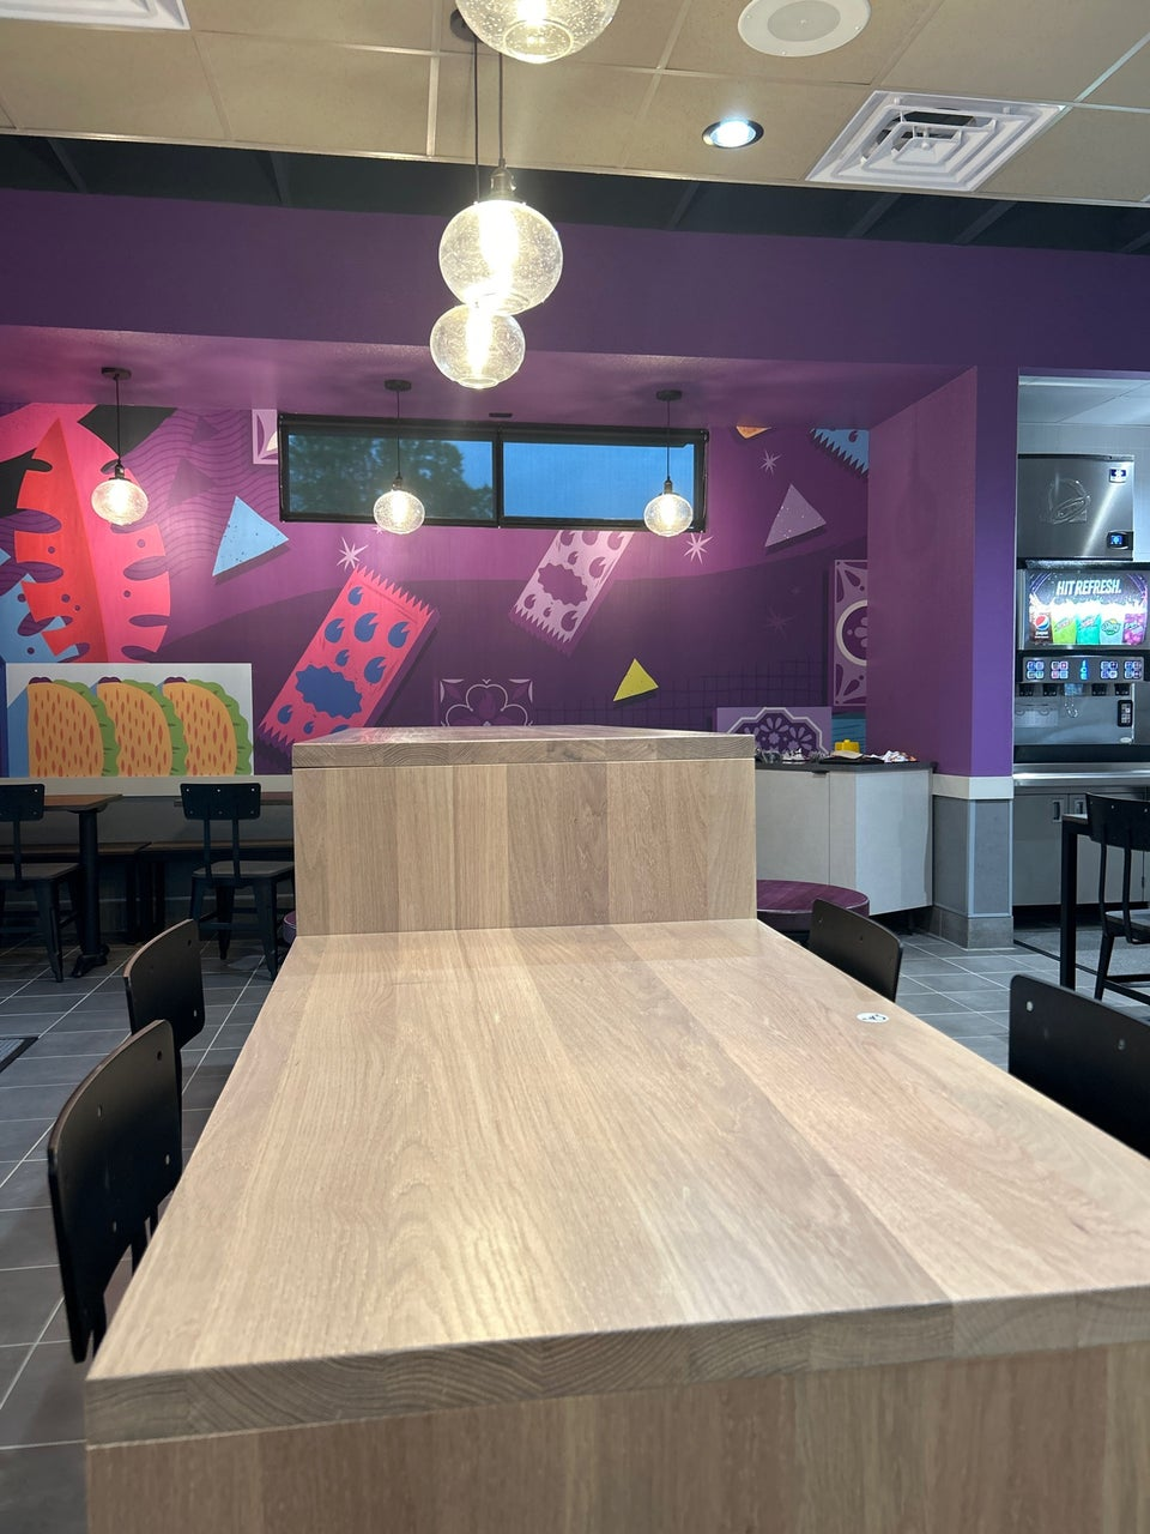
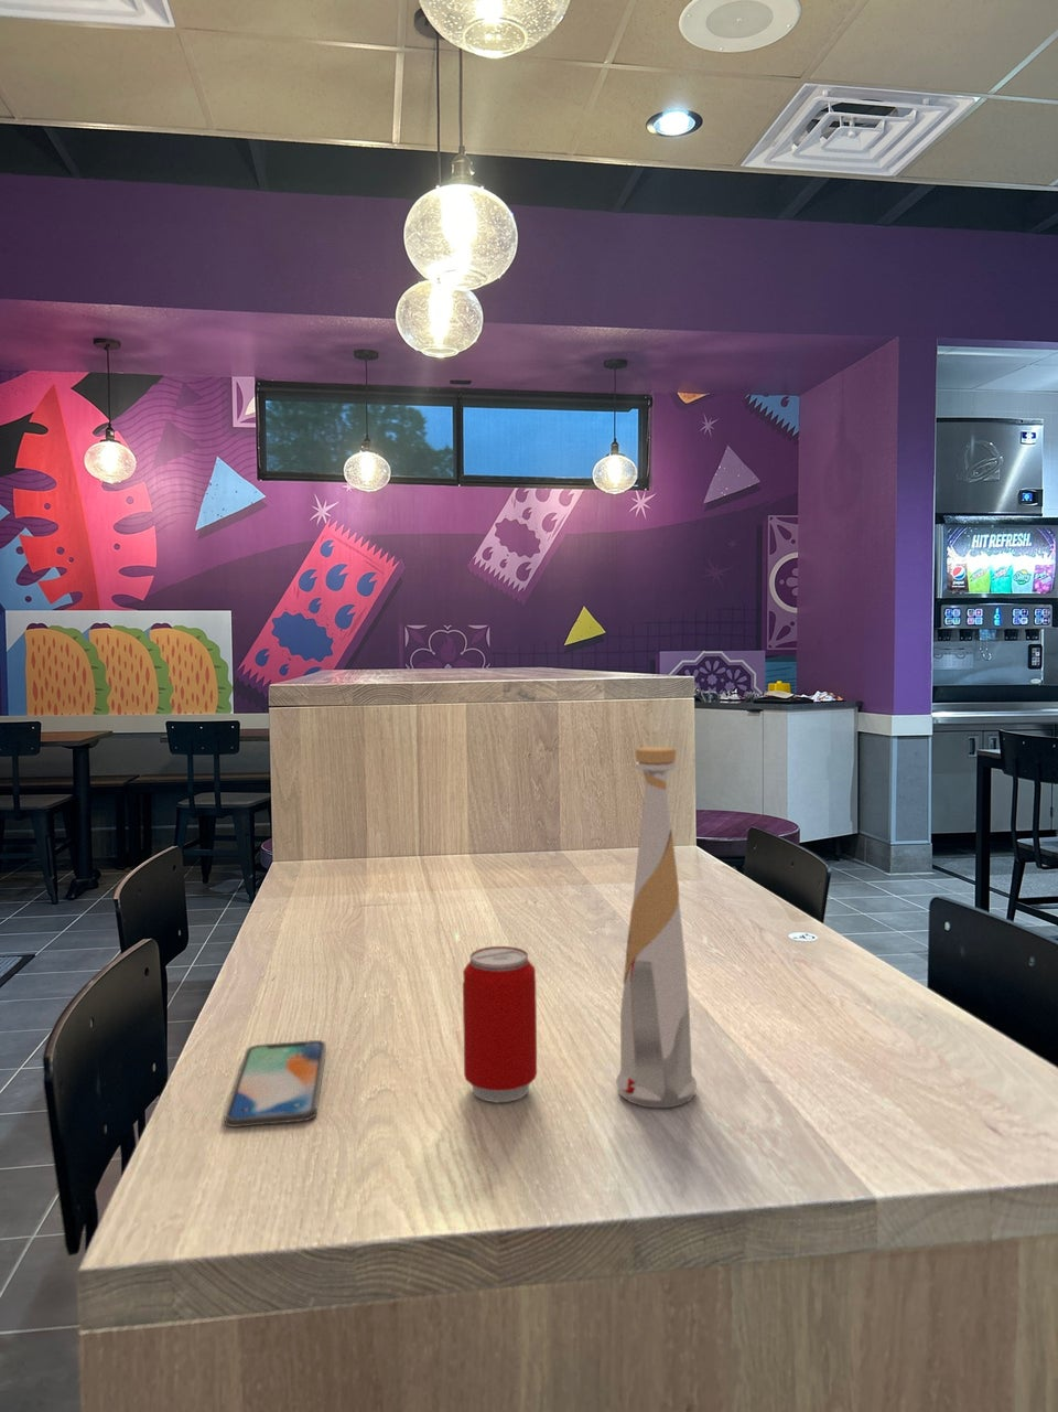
+ beverage can [462,945,538,1103]
+ smartphone [223,1040,328,1128]
+ bottle [615,746,698,1108]
